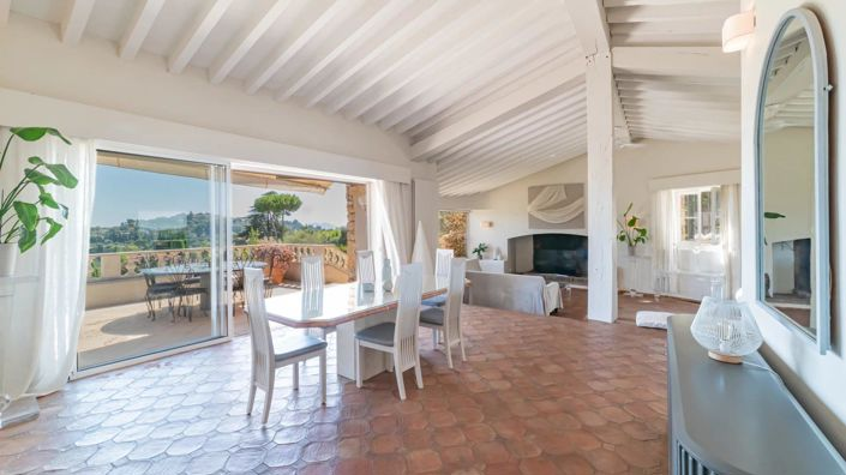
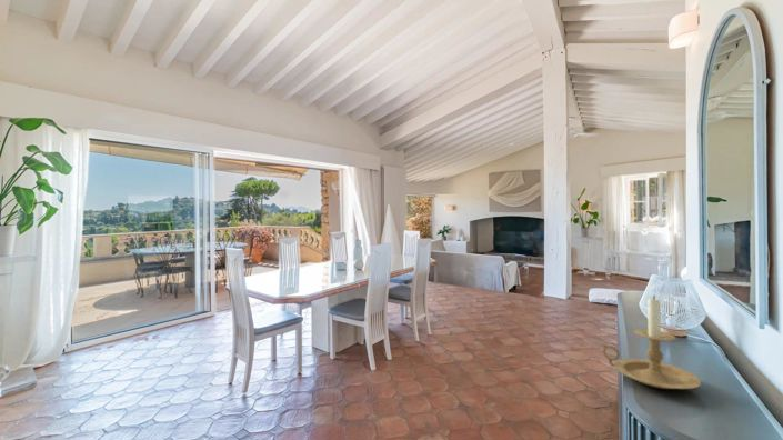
+ candle holder [601,294,702,390]
